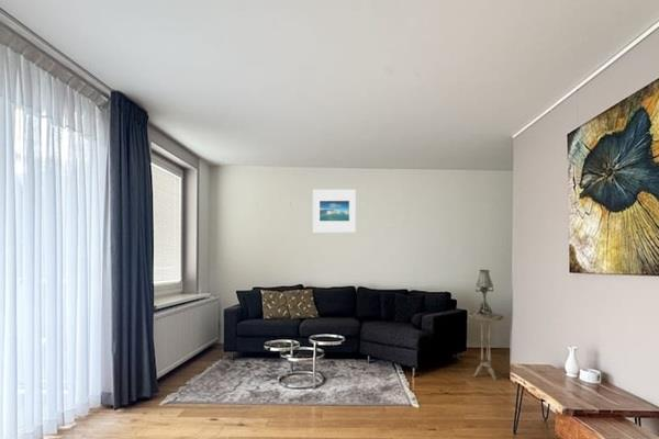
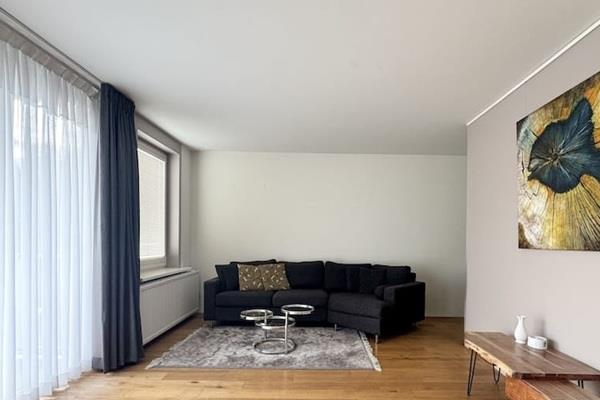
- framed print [312,189,357,234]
- table lamp [474,269,494,318]
- side table [468,311,505,382]
